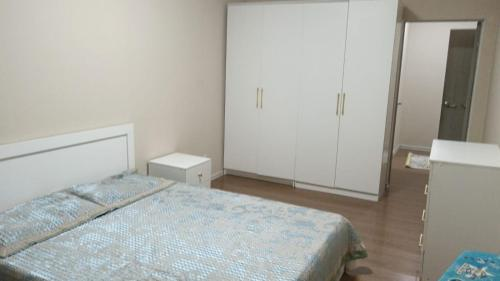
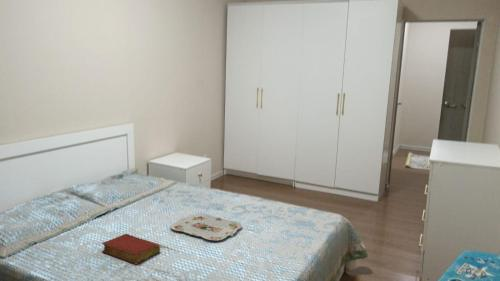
+ book [101,233,161,265]
+ serving tray [169,213,243,241]
